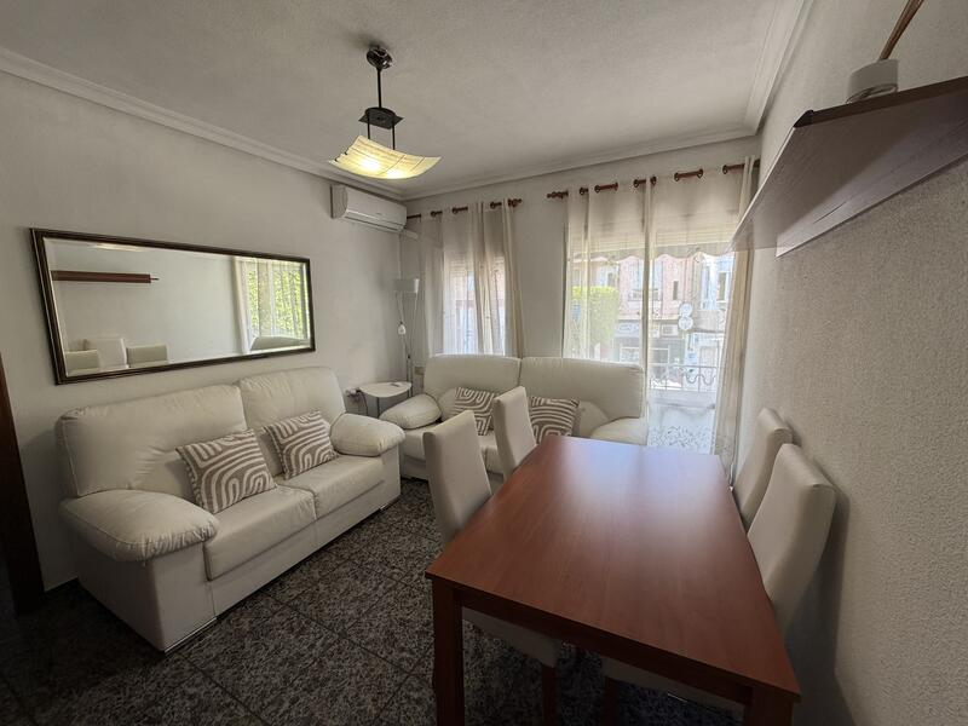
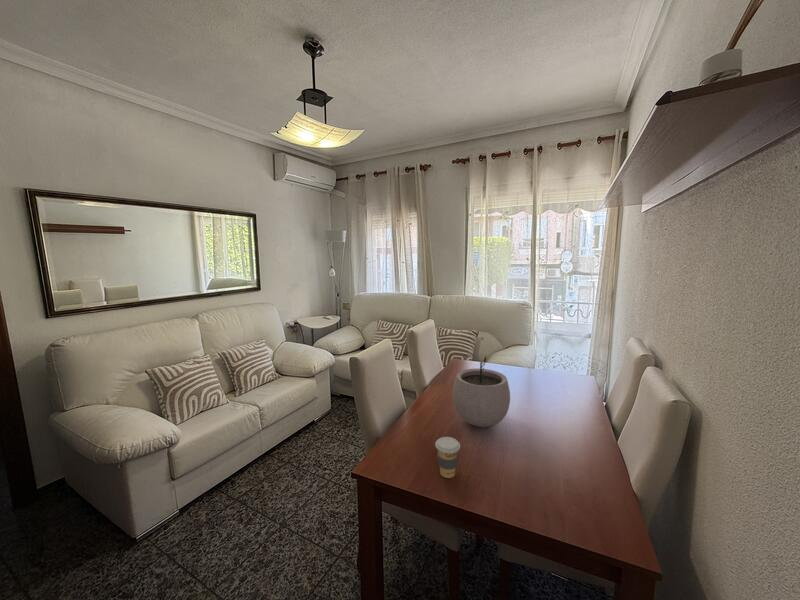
+ plant pot [452,355,511,428]
+ coffee cup [434,436,461,479]
